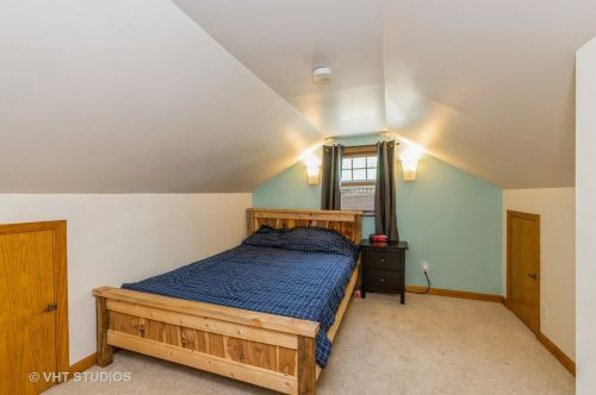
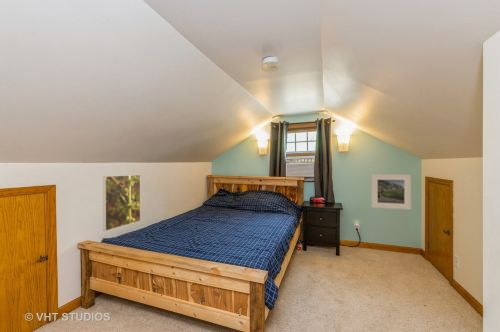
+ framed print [102,174,142,232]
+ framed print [370,173,412,211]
